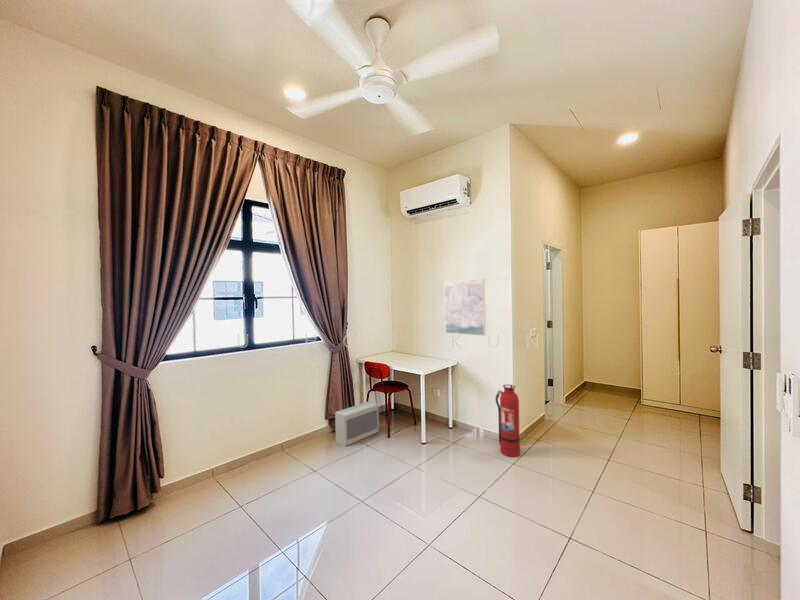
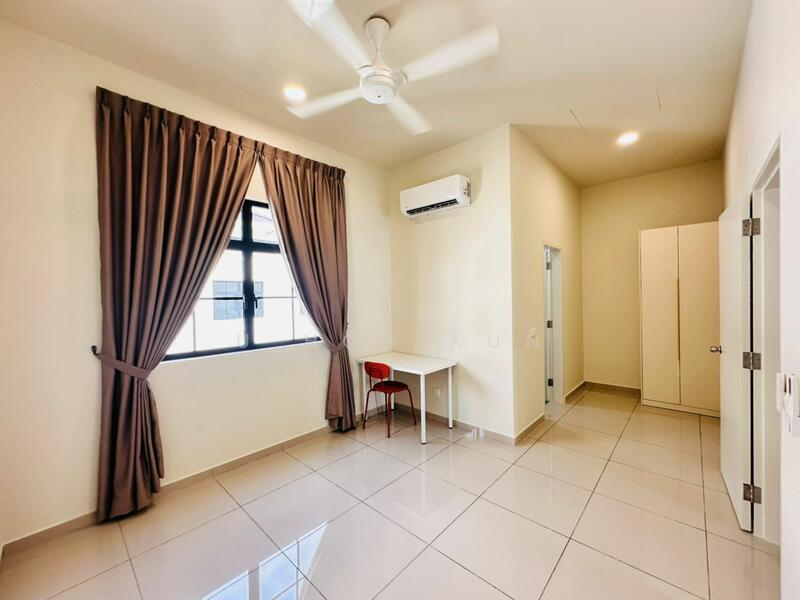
- air purifier [334,400,380,447]
- fire extinguisher [495,384,521,458]
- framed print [444,278,487,337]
